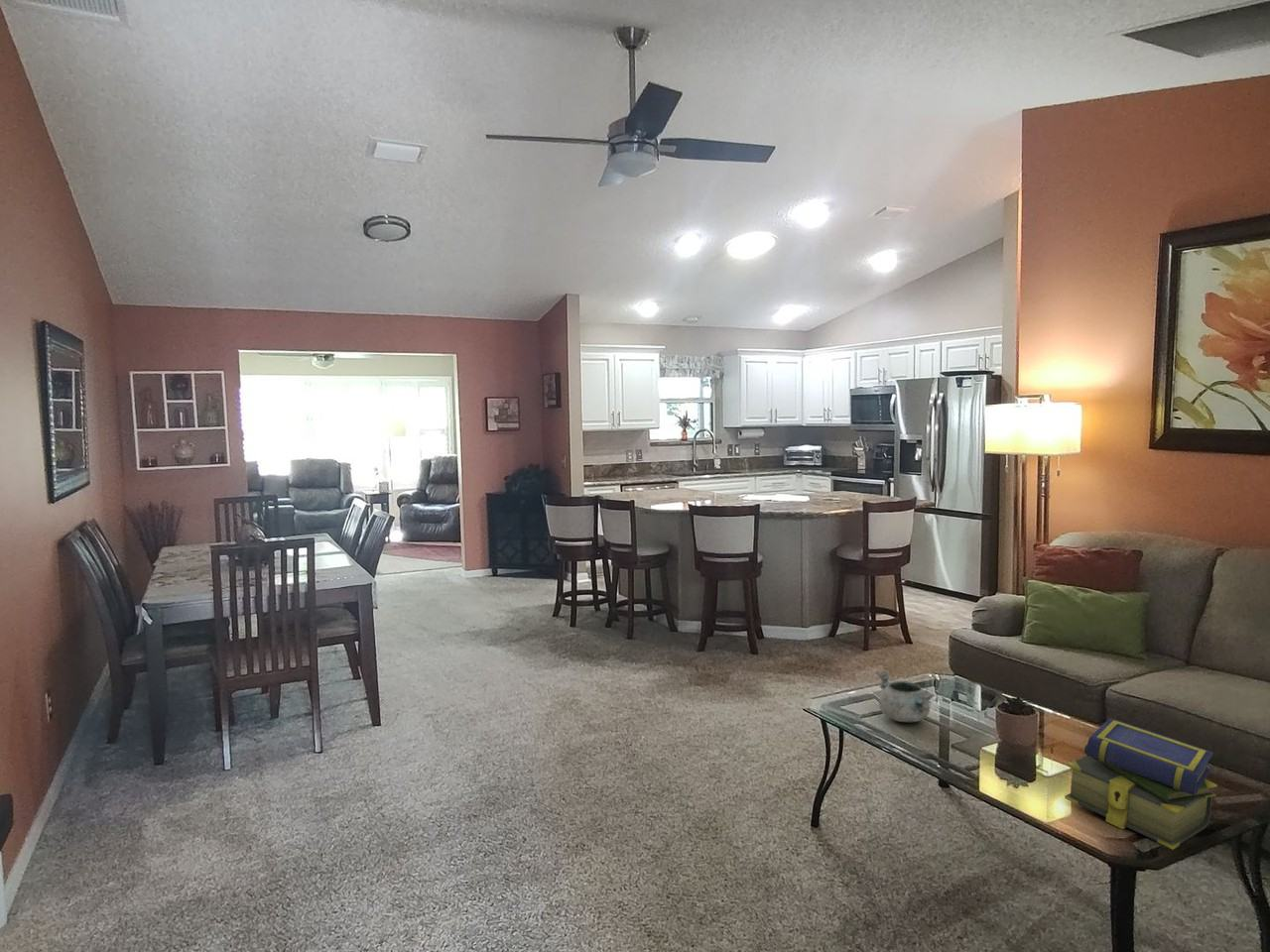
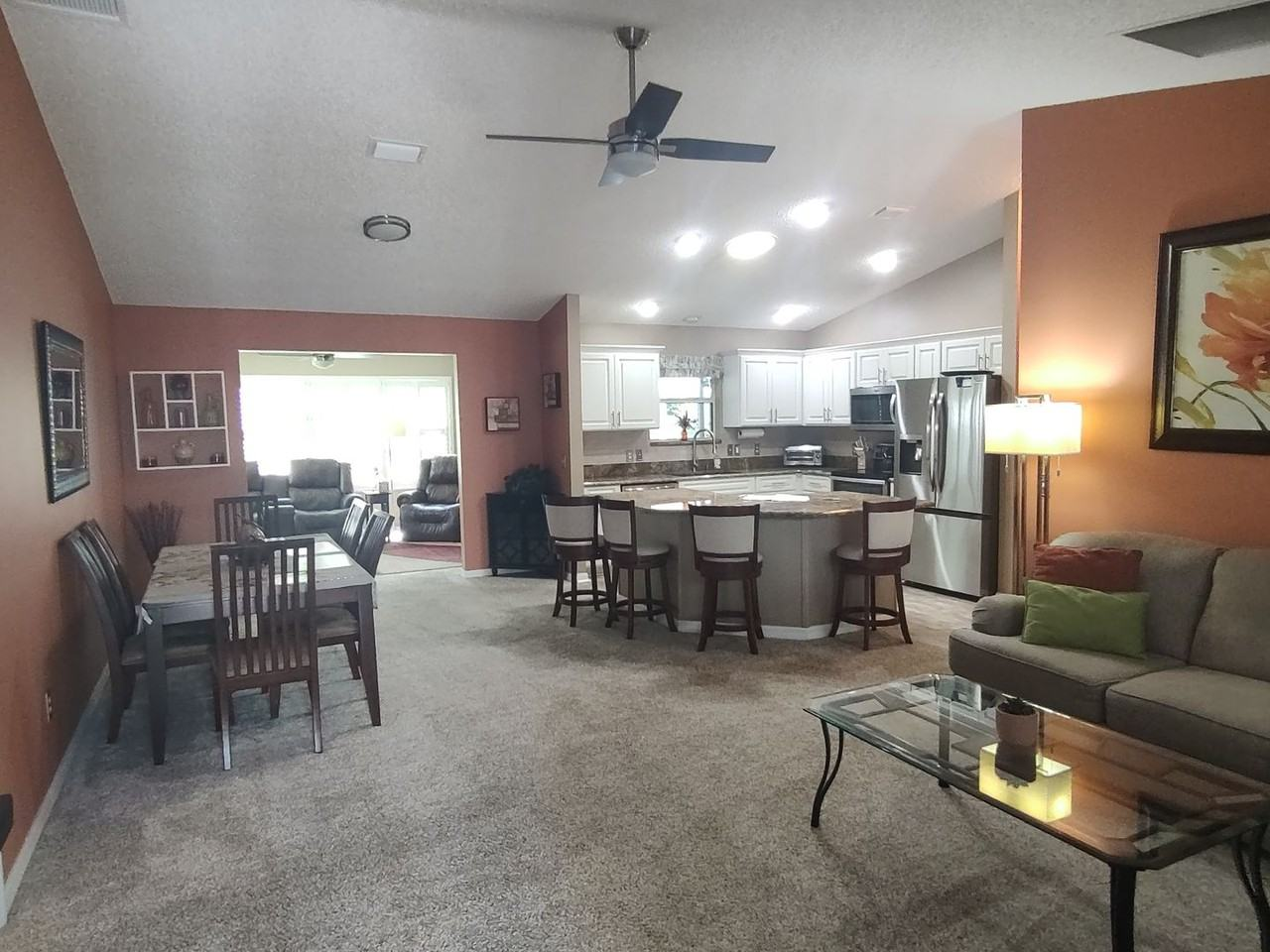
- stack of books [1064,717,1218,850]
- decorative bowl [876,669,936,723]
